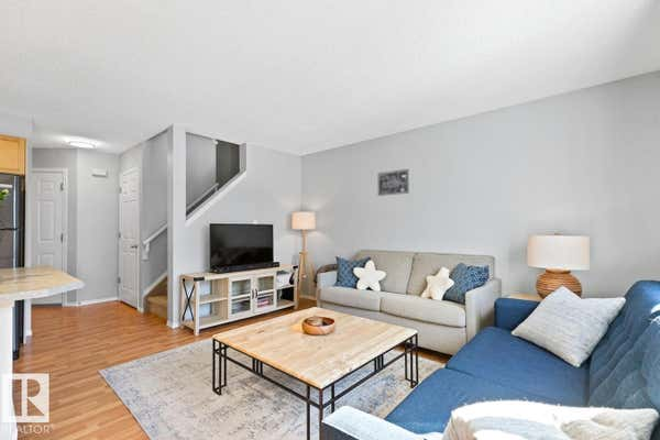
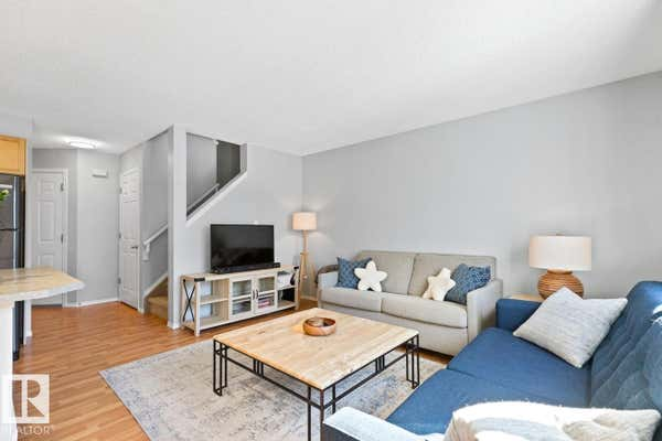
- wall art [377,168,409,197]
